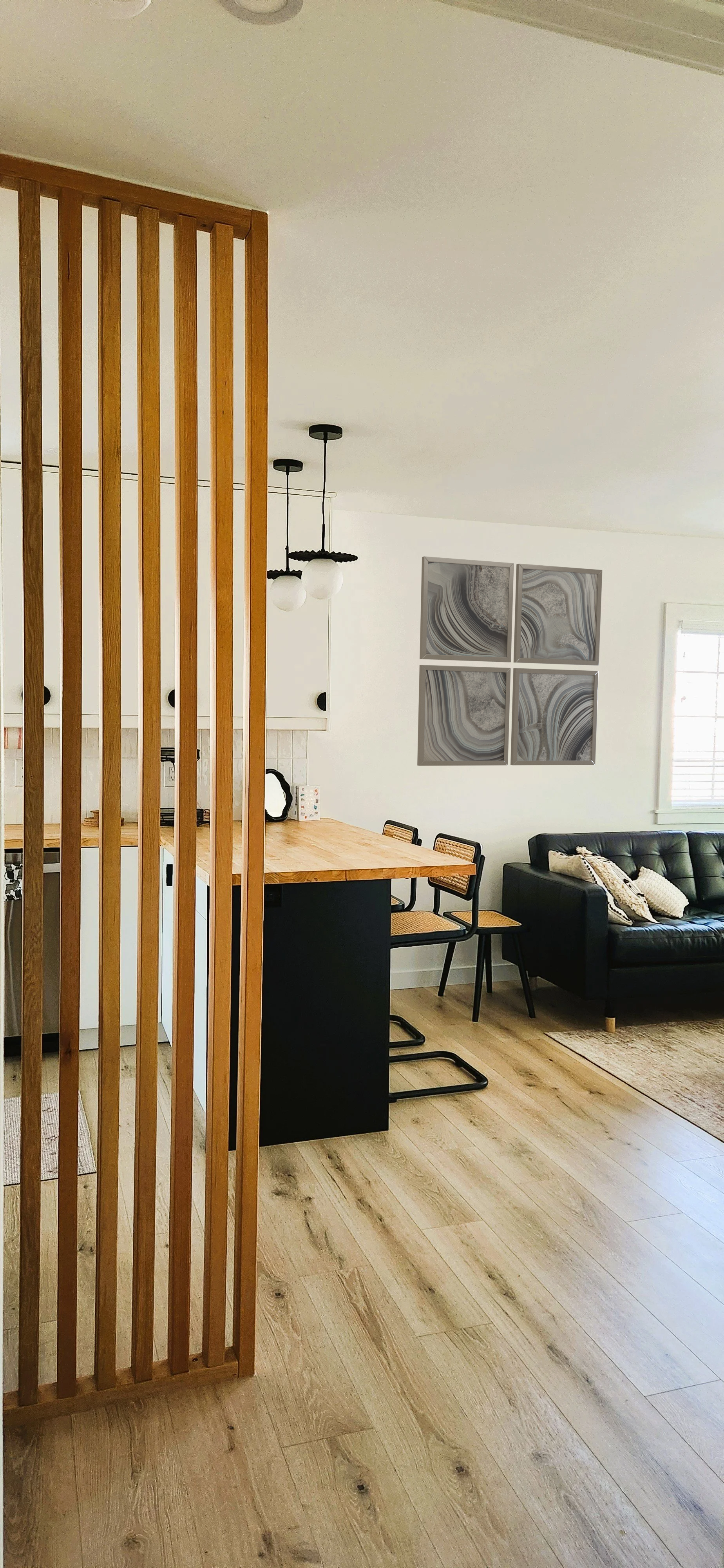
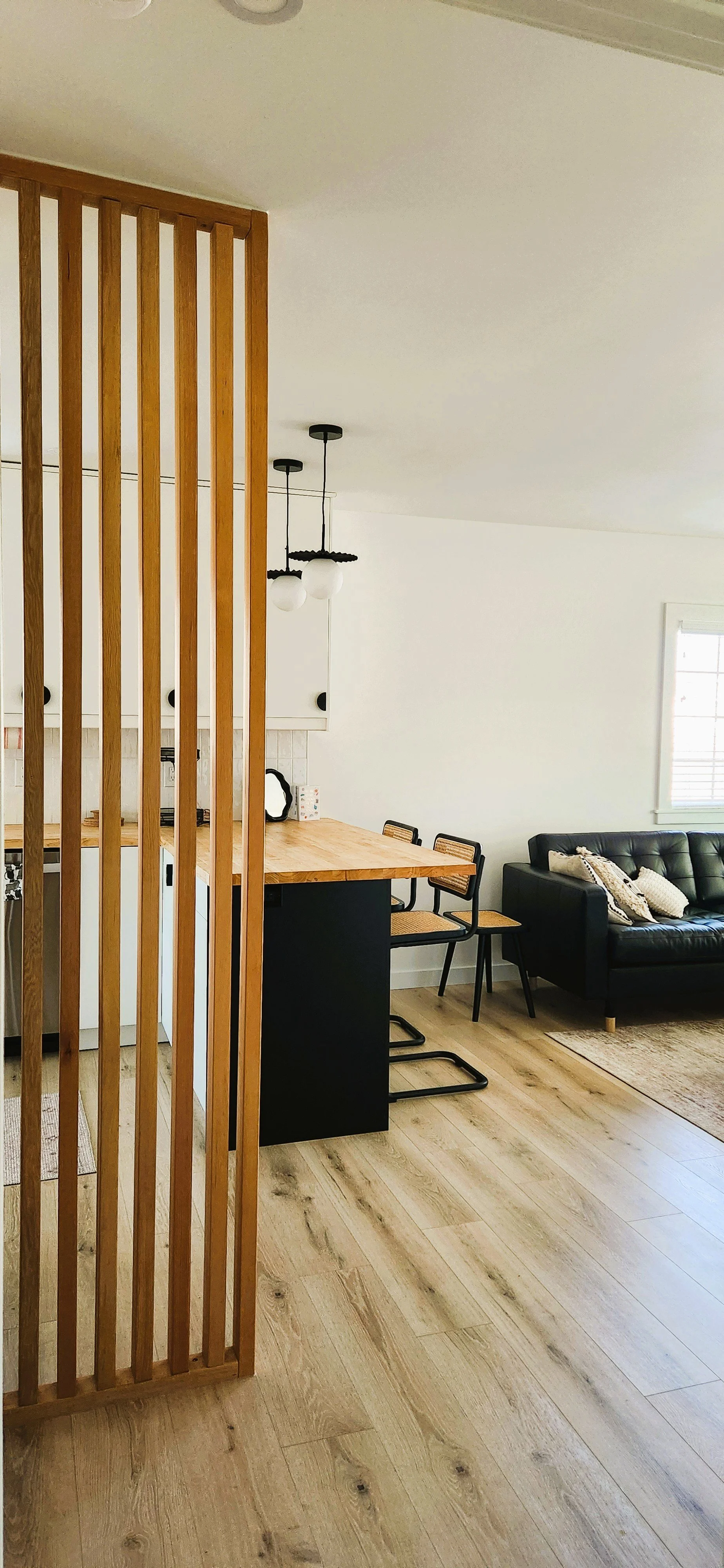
- wall art [417,556,603,766]
